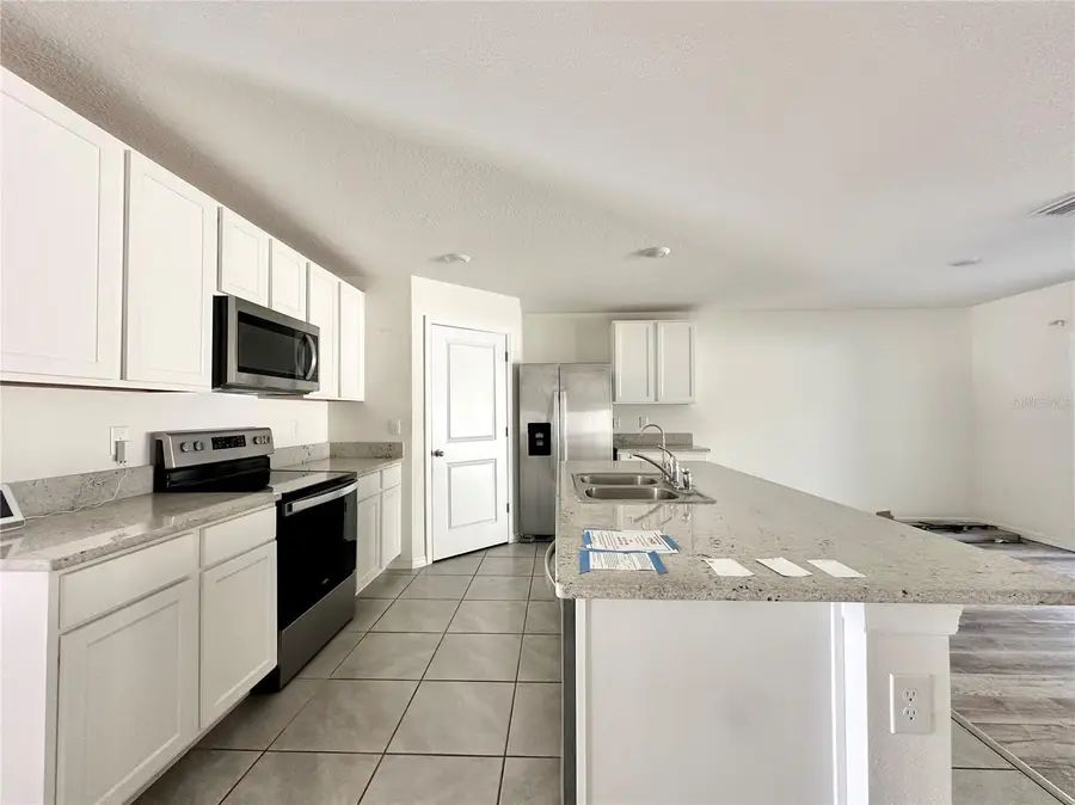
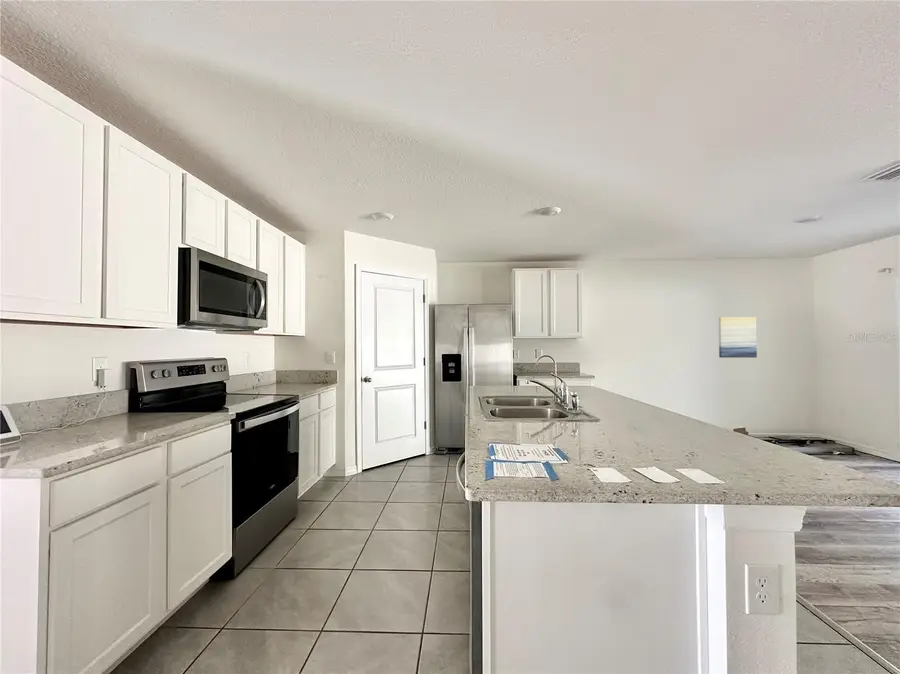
+ wall art [718,316,758,359]
